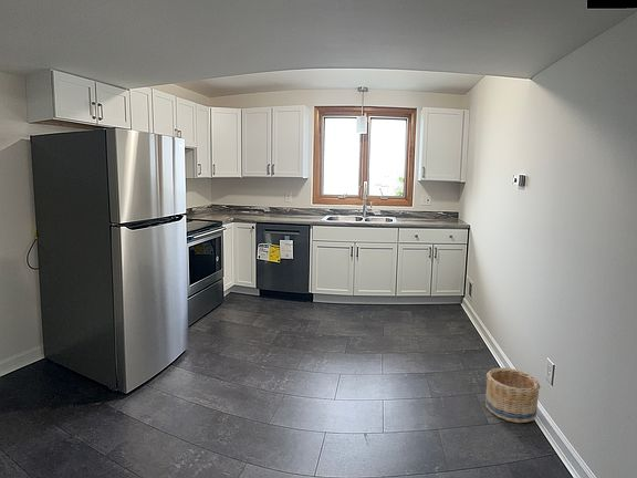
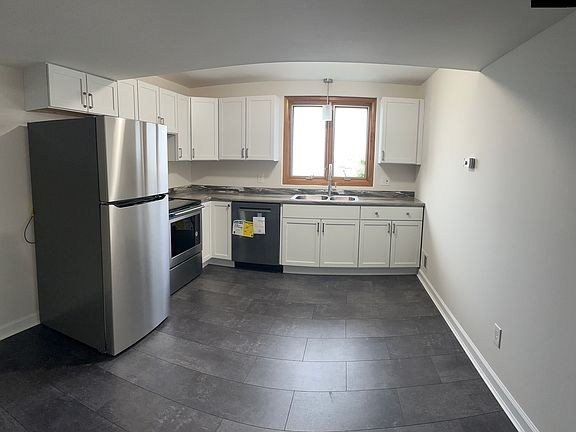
- basket [484,366,542,424]
